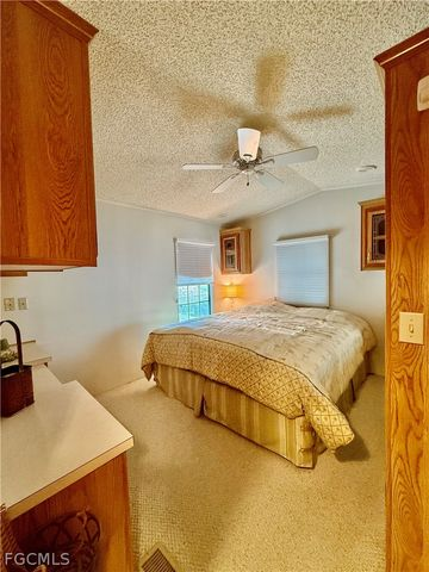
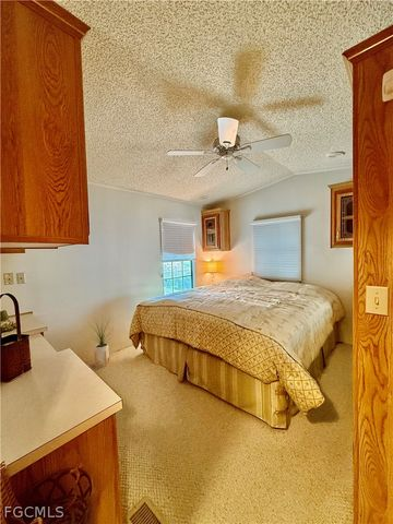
+ house plant [87,313,115,368]
